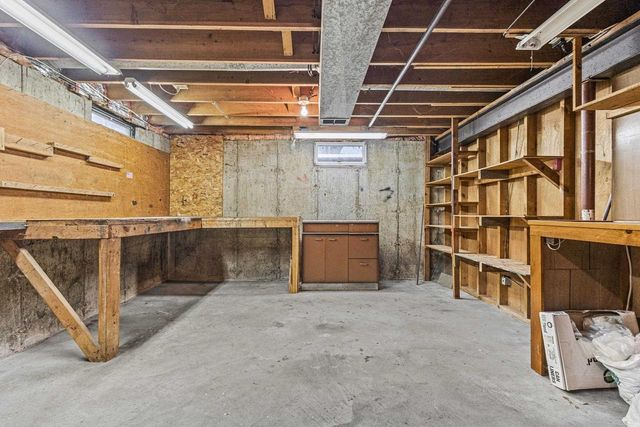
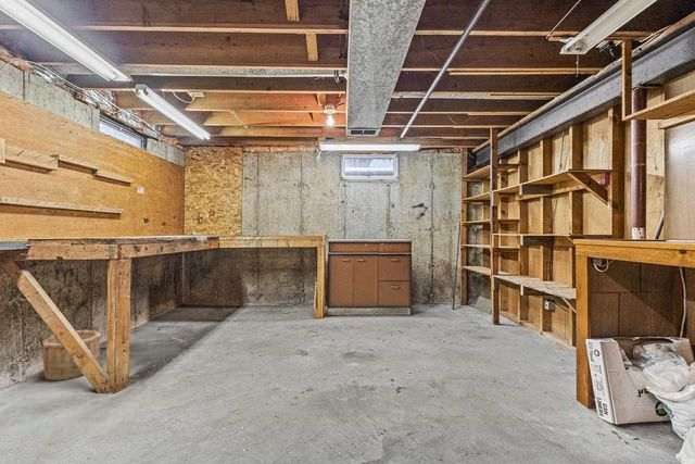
+ wooden bucket [41,329,102,381]
